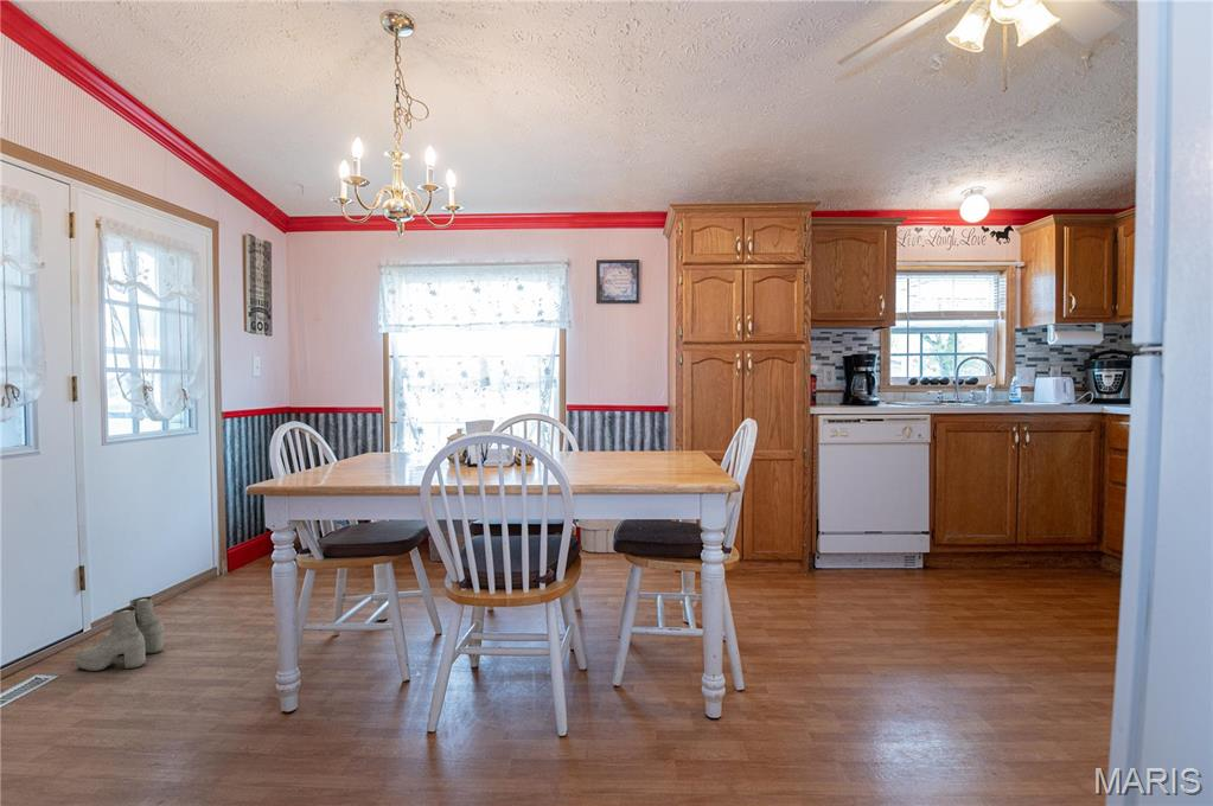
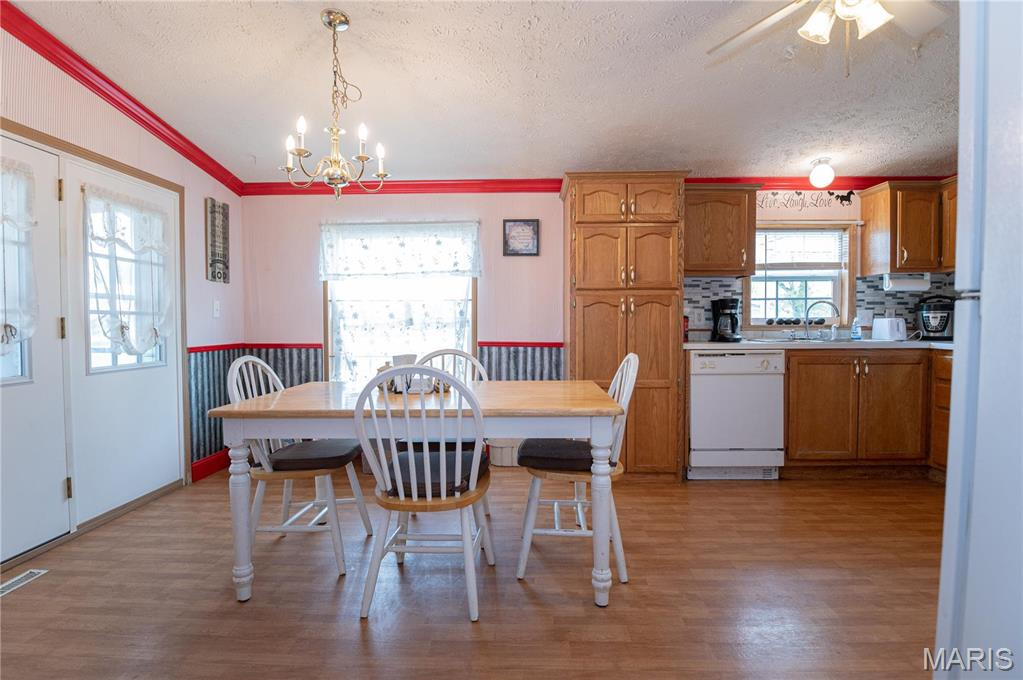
- boots [76,595,165,672]
